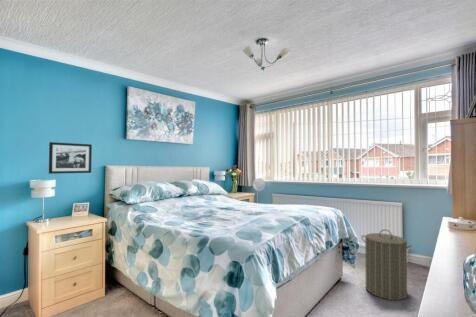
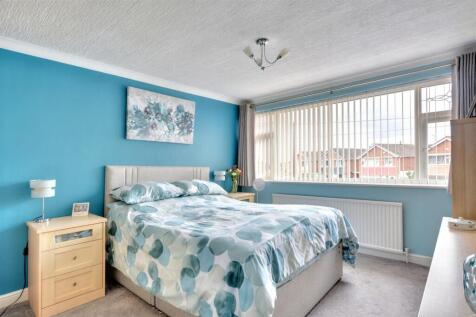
- laundry hamper [360,228,413,301]
- picture frame [48,141,93,175]
